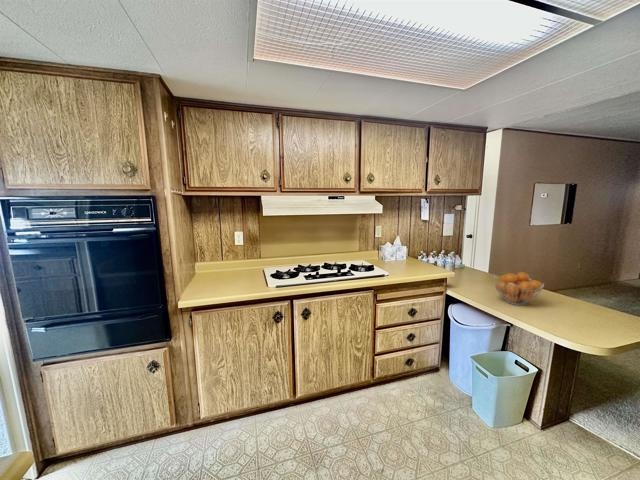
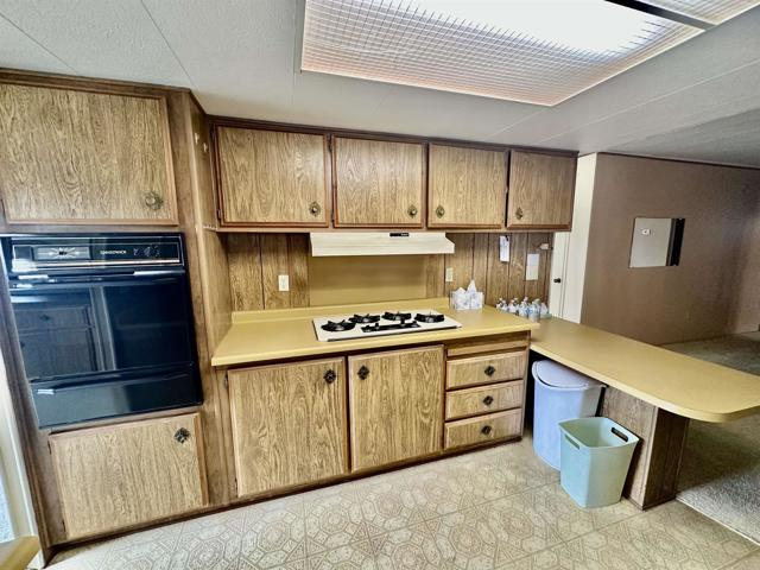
- fruit basket [492,271,545,306]
